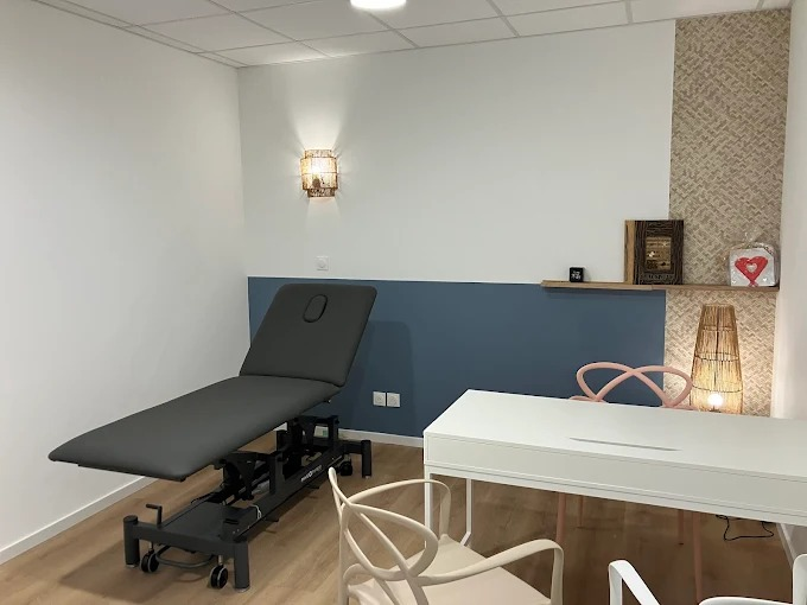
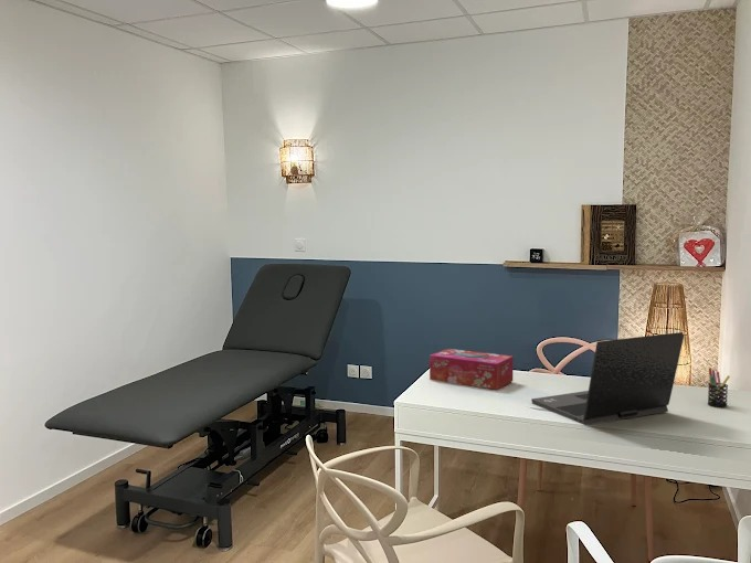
+ tissue box [429,348,515,391]
+ laptop [530,331,685,426]
+ pen holder [707,367,731,408]
